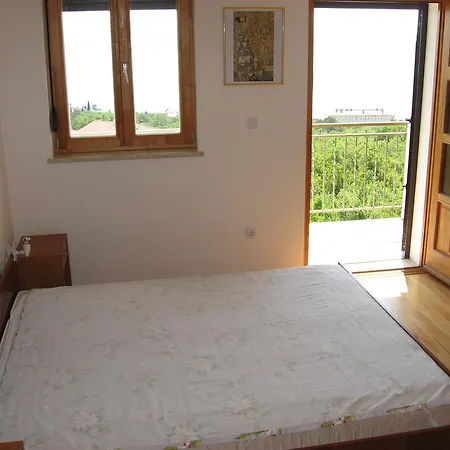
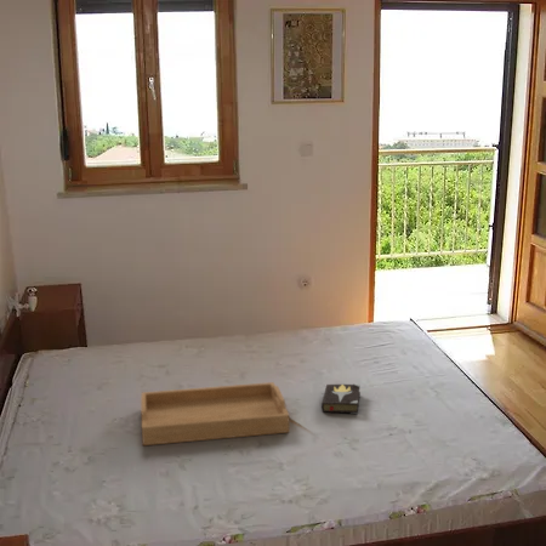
+ hardback book [320,382,362,415]
+ serving tray [140,381,290,447]
